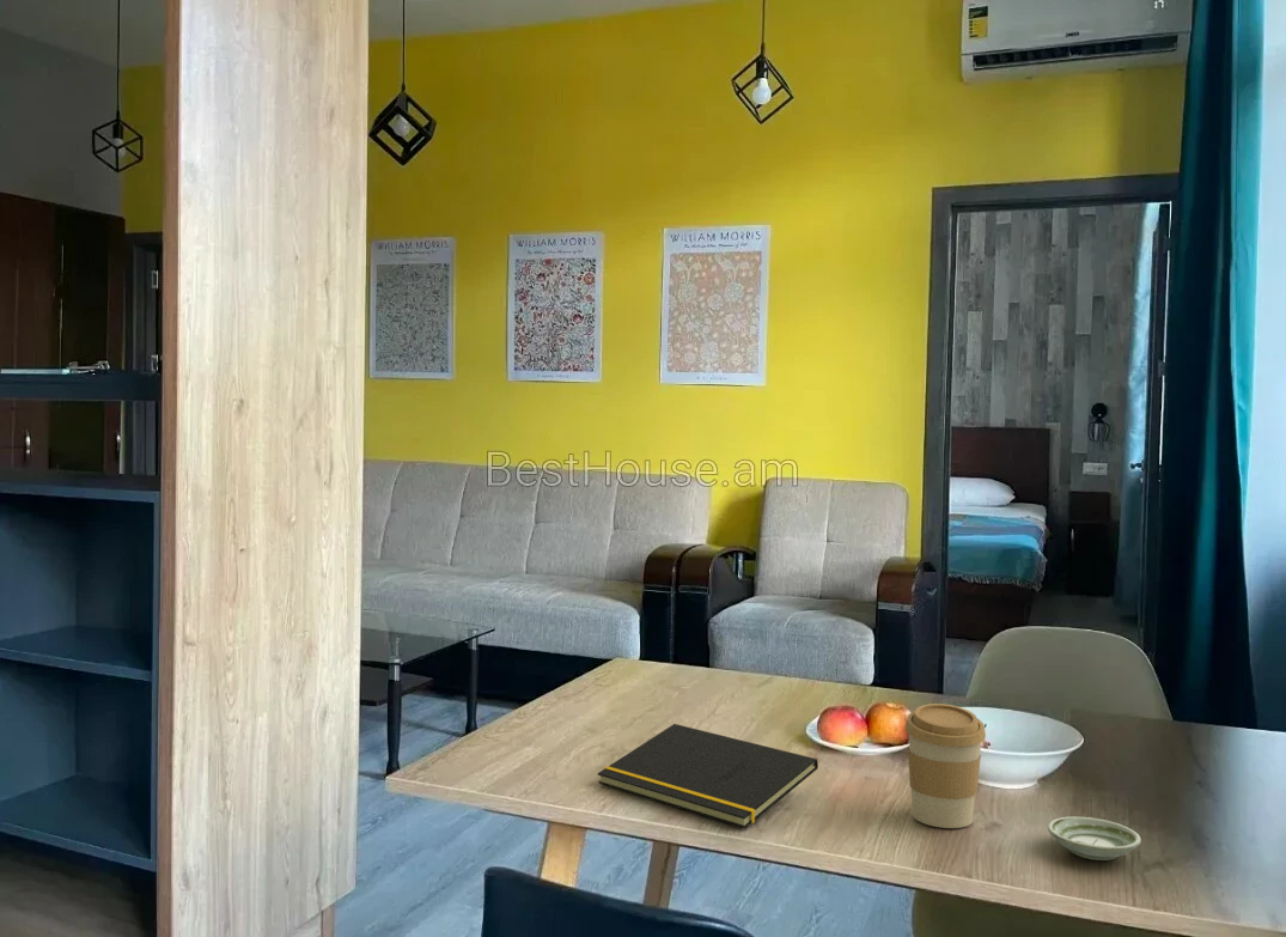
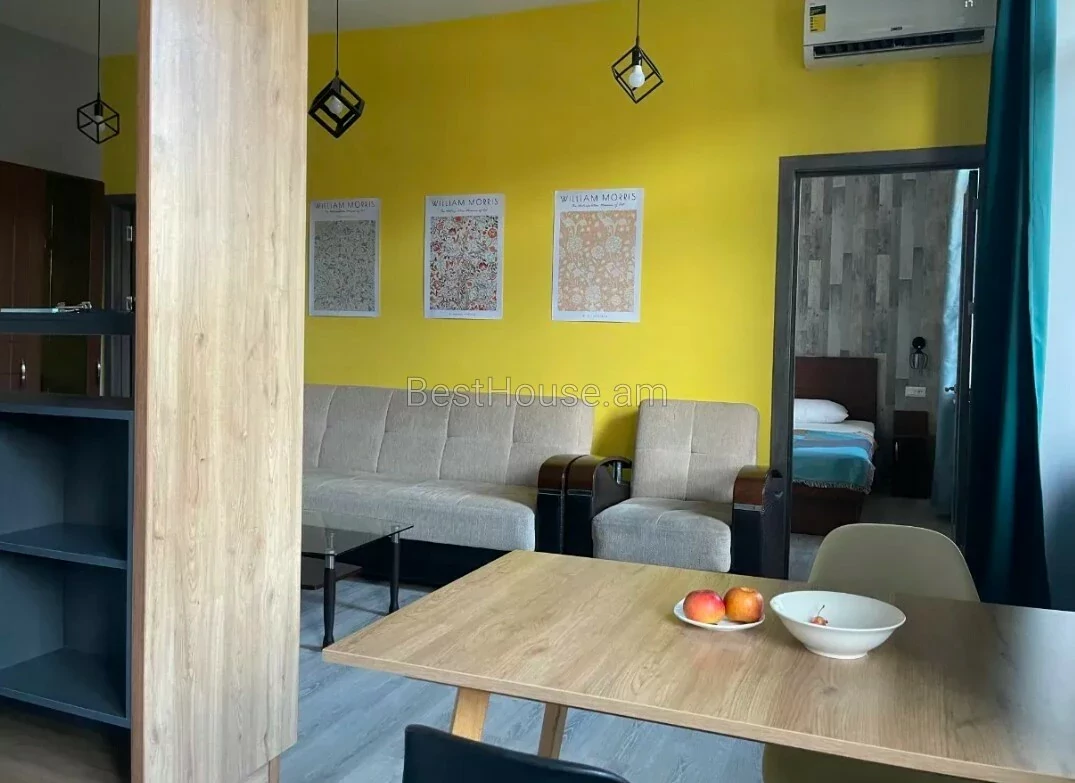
- notepad [596,723,819,829]
- saucer [1047,815,1142,862]
- coffee cup [904,702,987,829]
